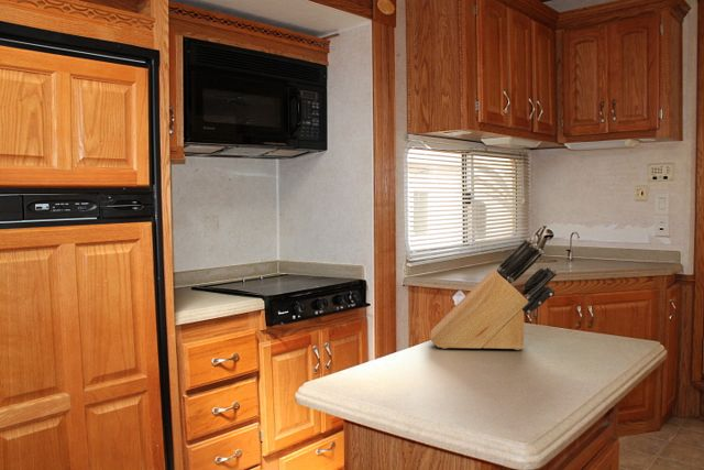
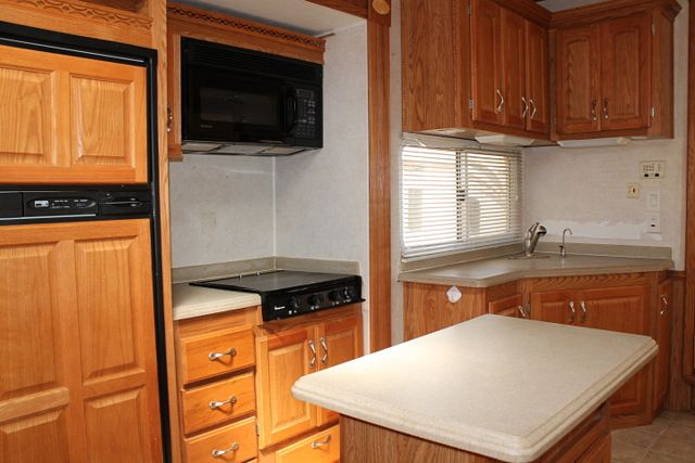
- knife block [429,237,559,351]
